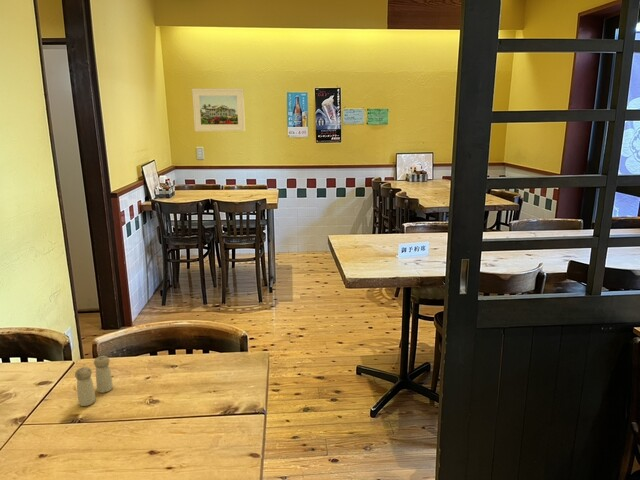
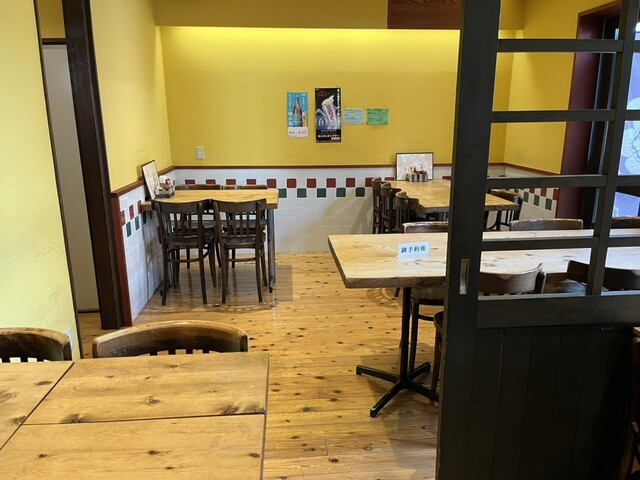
- salt and pepper shaker [74,355,114,407]
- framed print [191,88,246,132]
